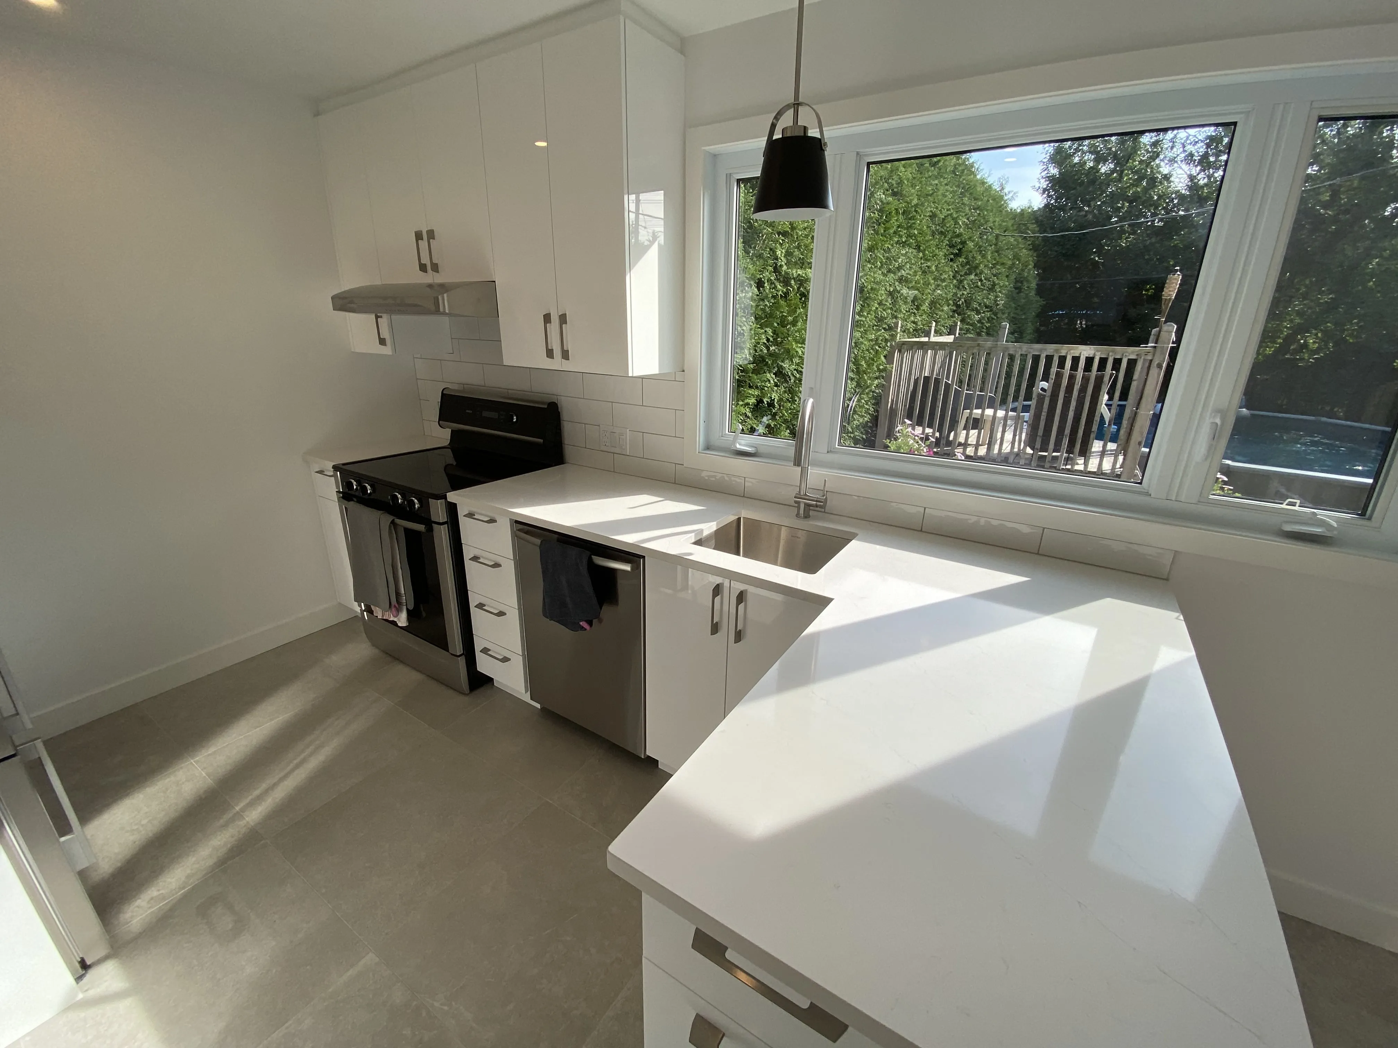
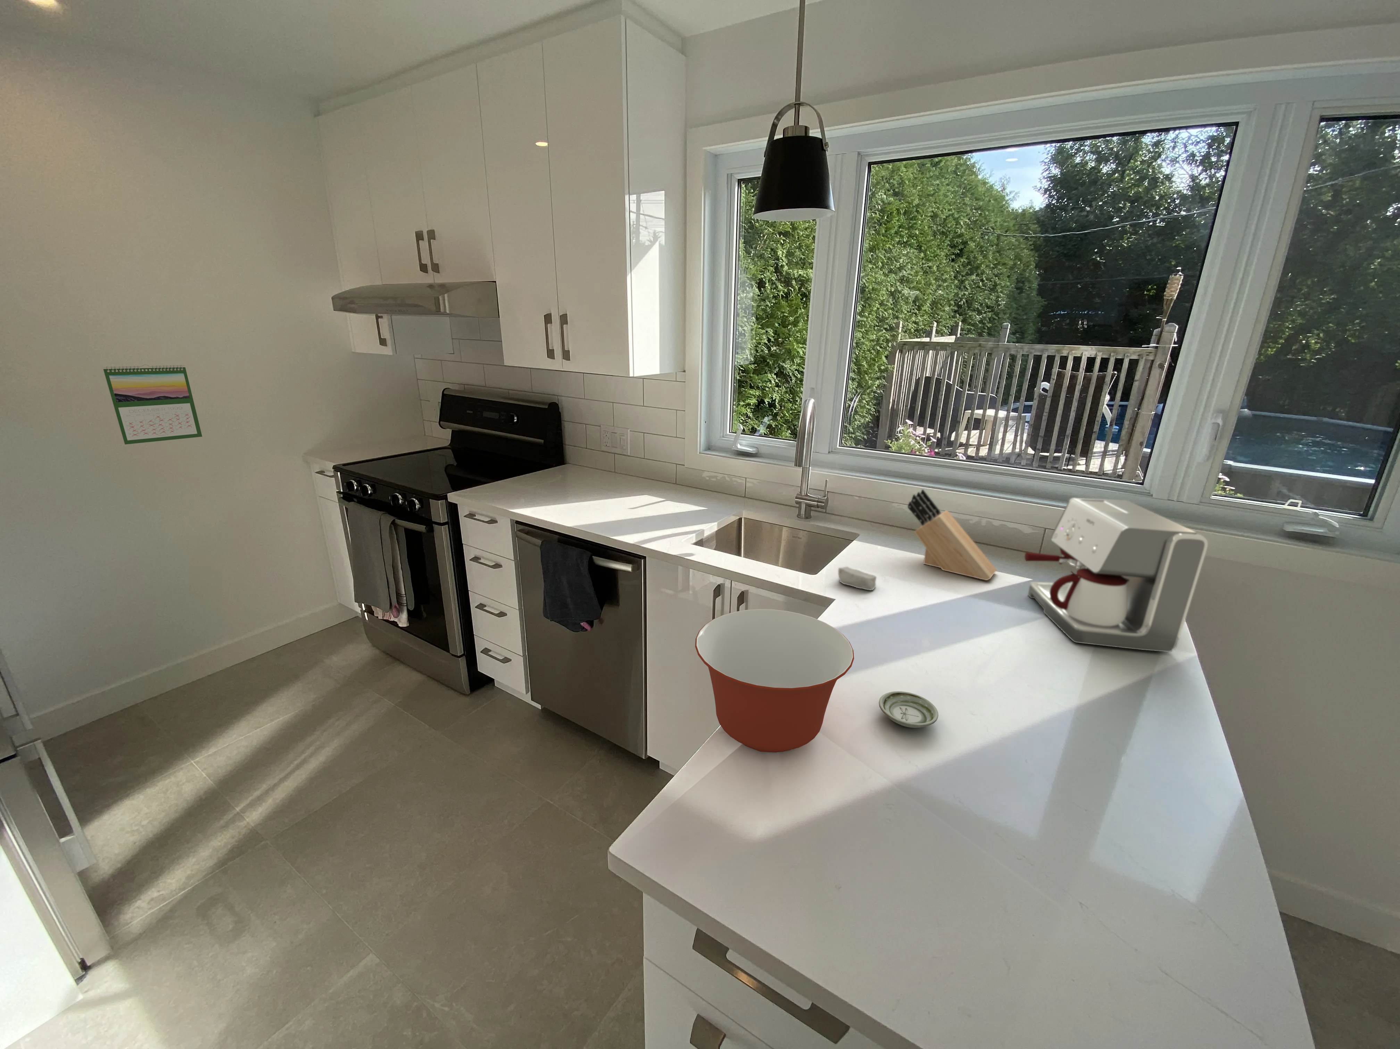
+ calendar [103,364,203,445]
+ mixing bowl [694,608,854,753]
+ saucer [879,691,938,728]
+ coffee maker [1024,498,1208,652]
+ soap bar [838,566,876,591]
+ knife block [907,489,997,581]
